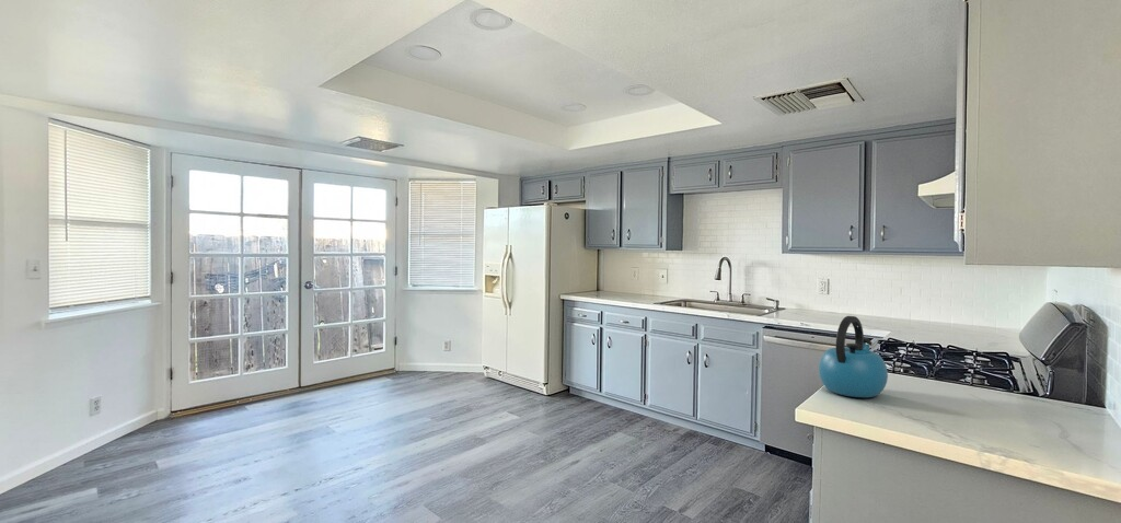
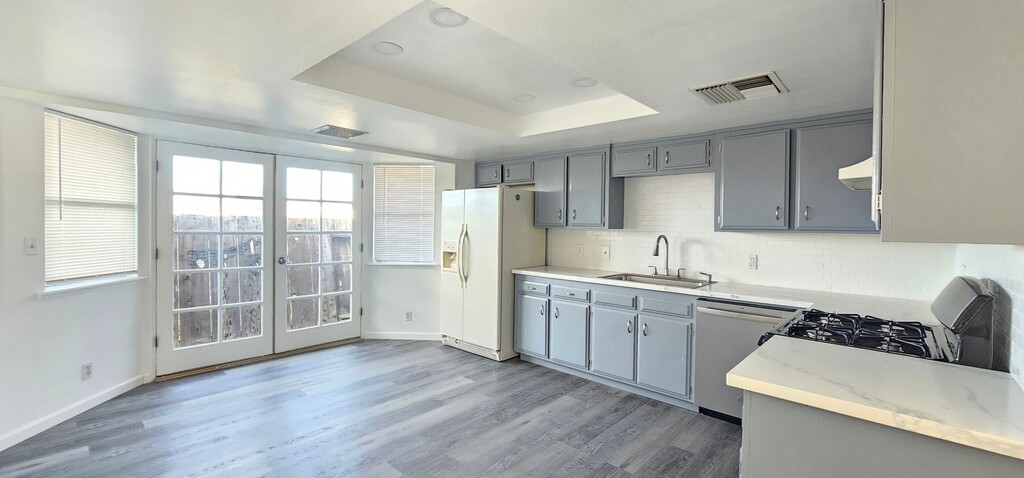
- kettle [818,315,889,398]
